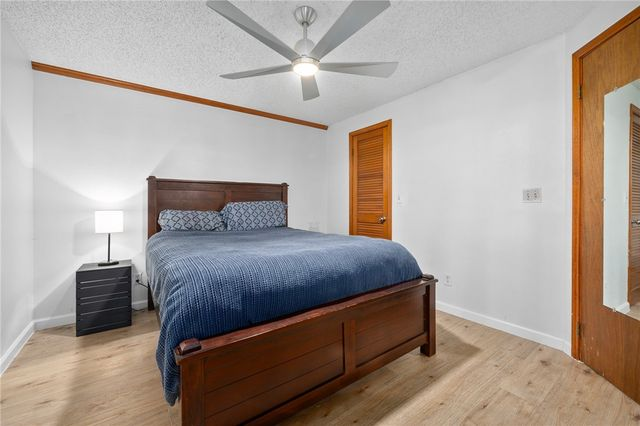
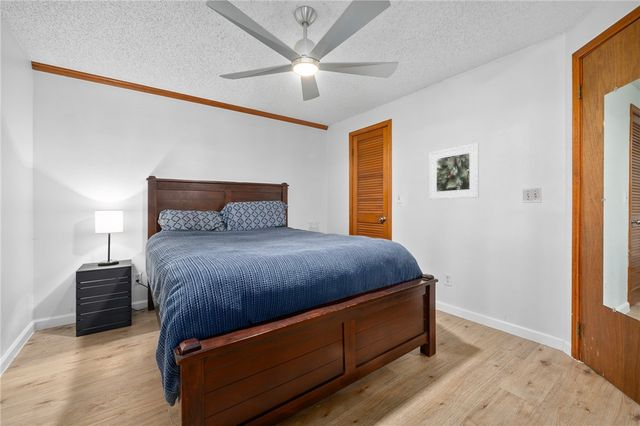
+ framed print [429,142,480,200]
